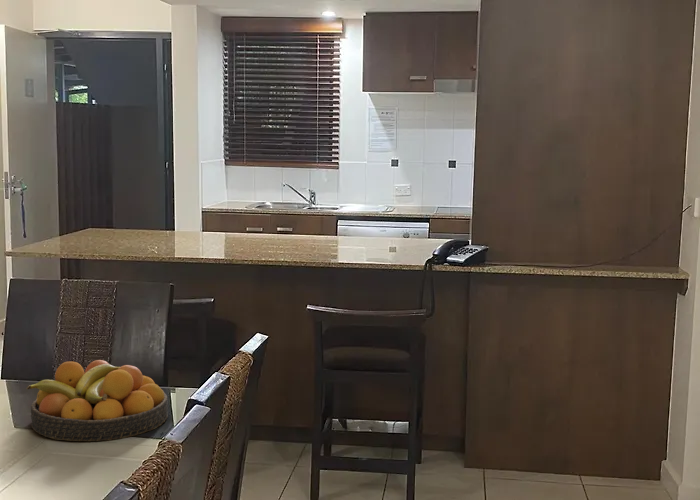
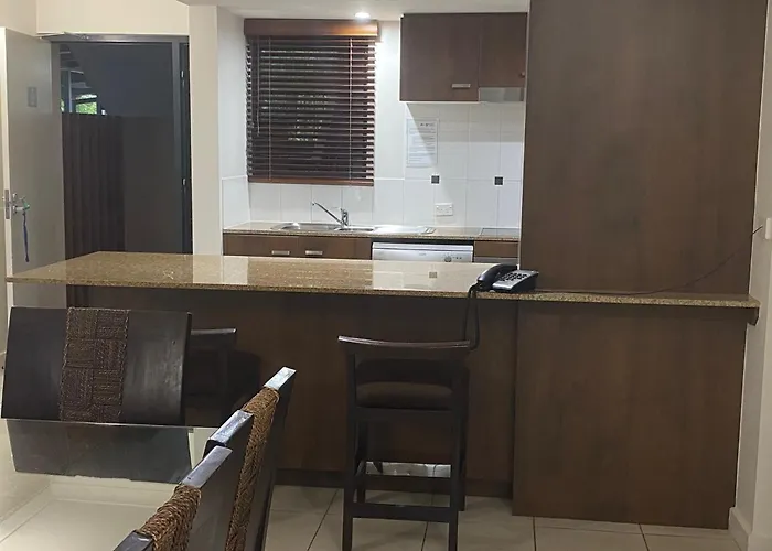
- fruit bowl [26,359,169,442]
